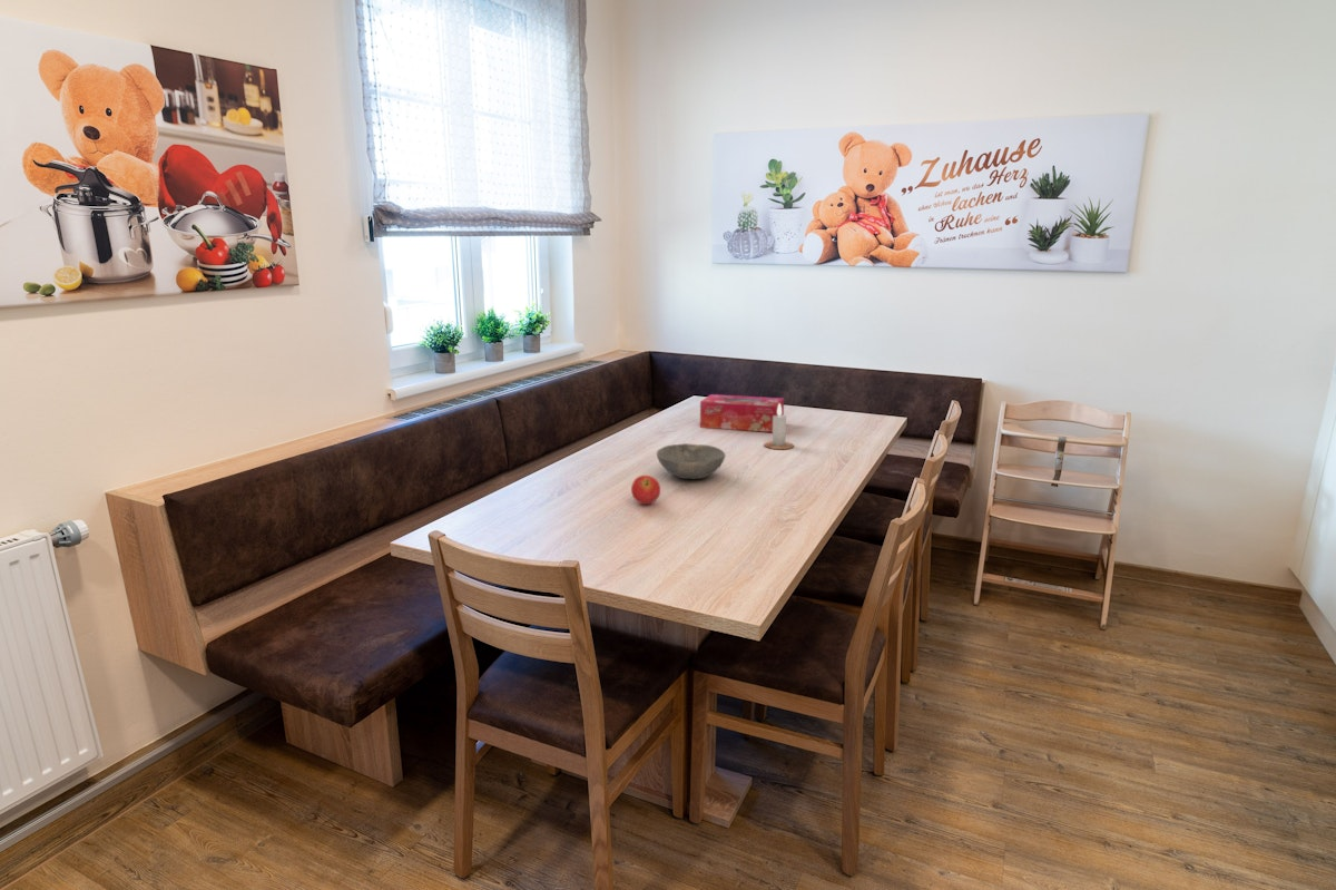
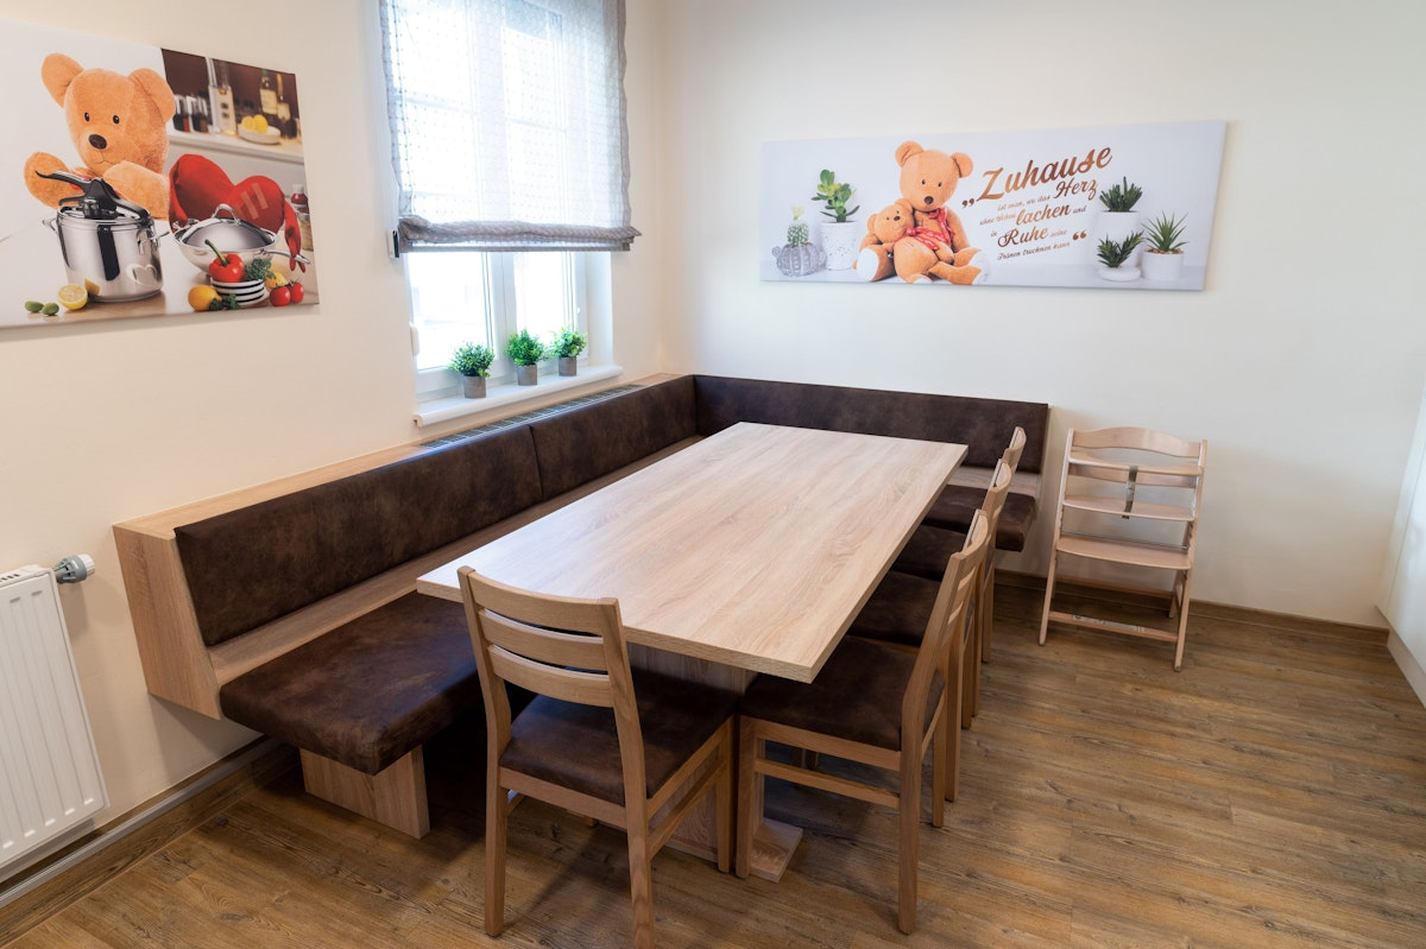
- bowl [656,442,726,480]
- candle [763,403,795,450]
- fruit [630,475,661,506]
- tissue box [699,393,785,433]
